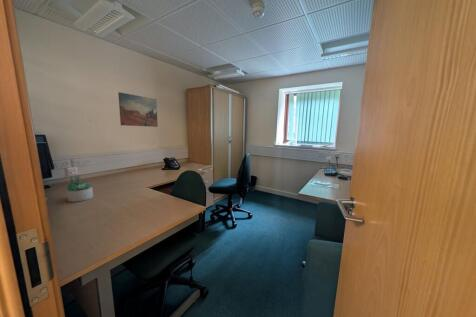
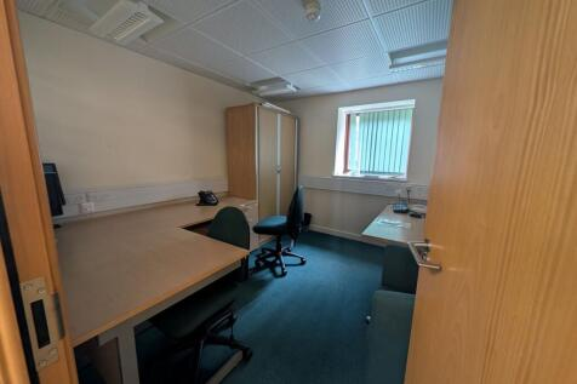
- succulent plant [66,174,94,203]
- wall art [118,91,159,128]
